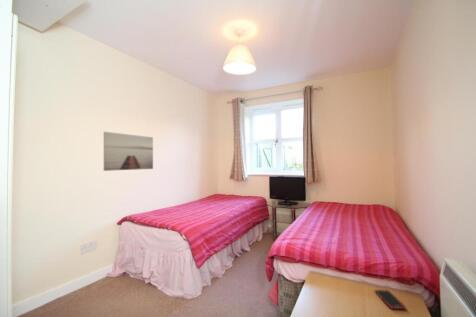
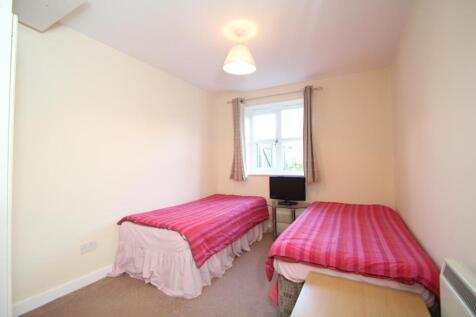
- wall art [103,131,154,172]
- cell phone [374,289,407,310]
